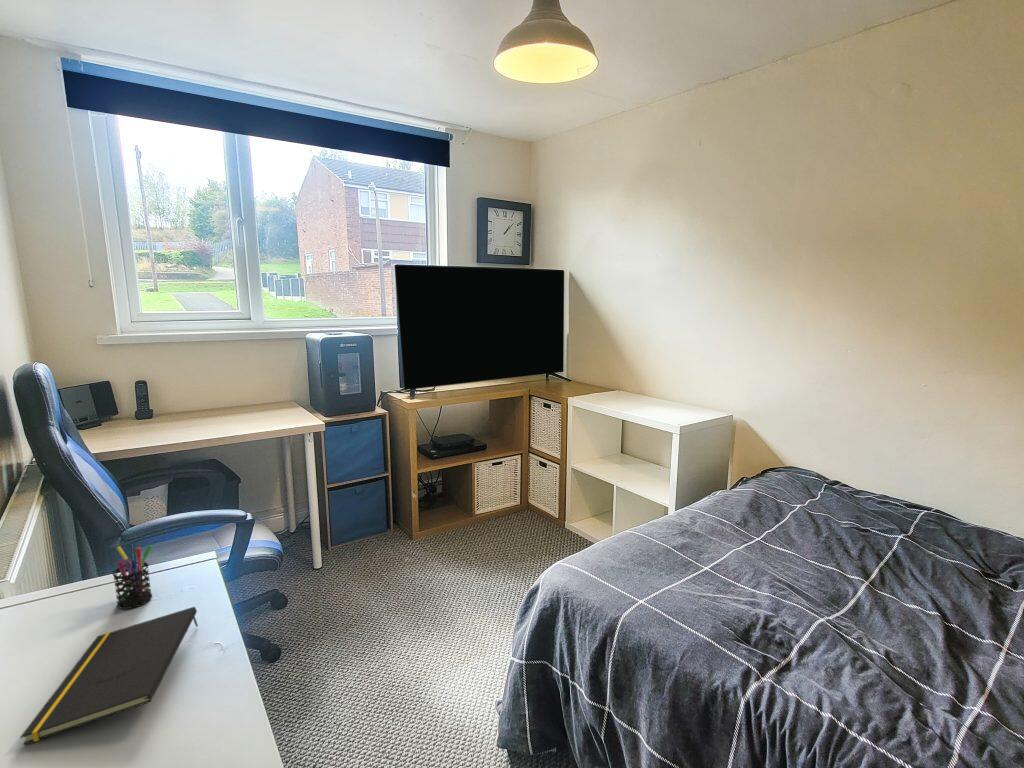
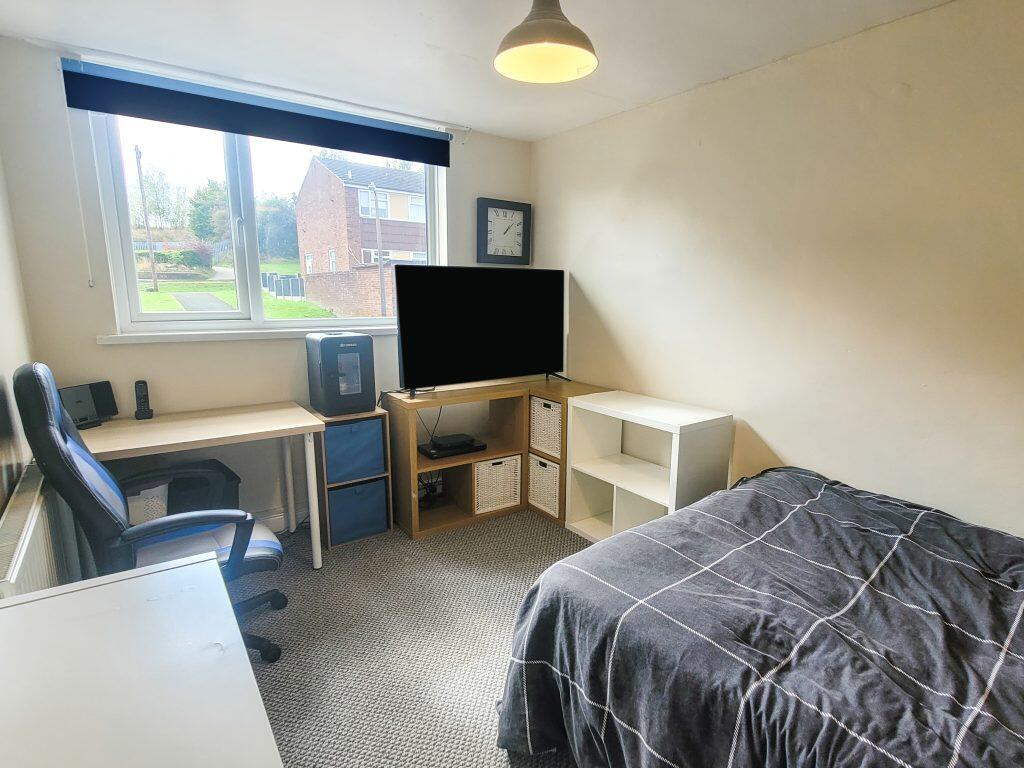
- notepad [20,606,199,746]
- pen holder [112,544,153,610]
